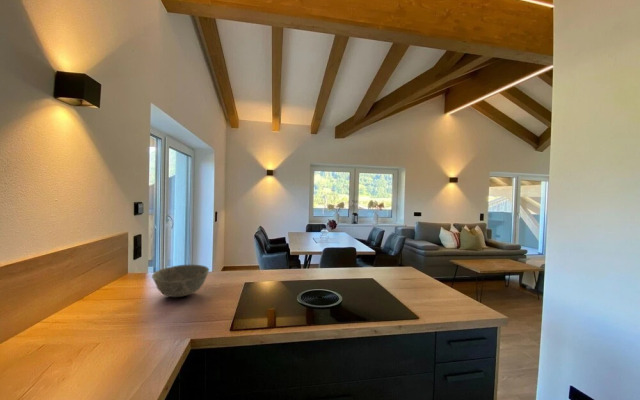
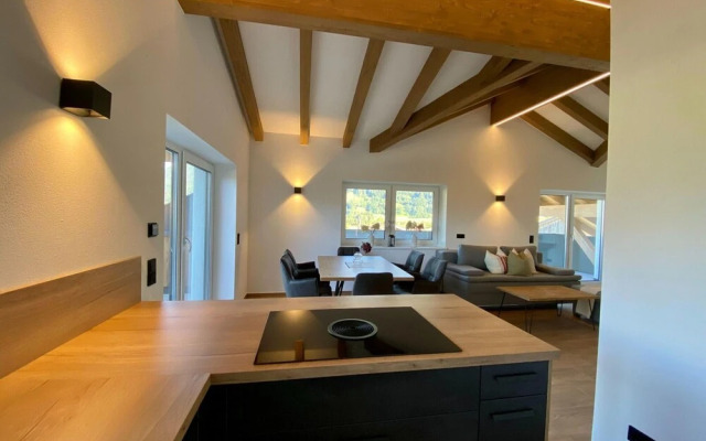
- bowl [151,264,210,298]
